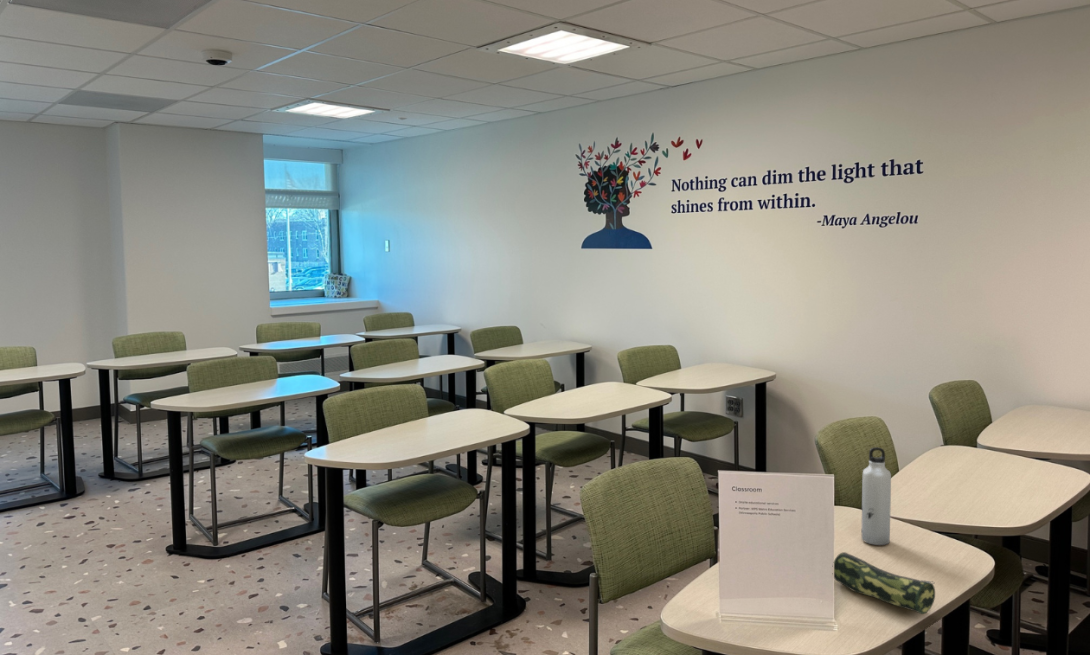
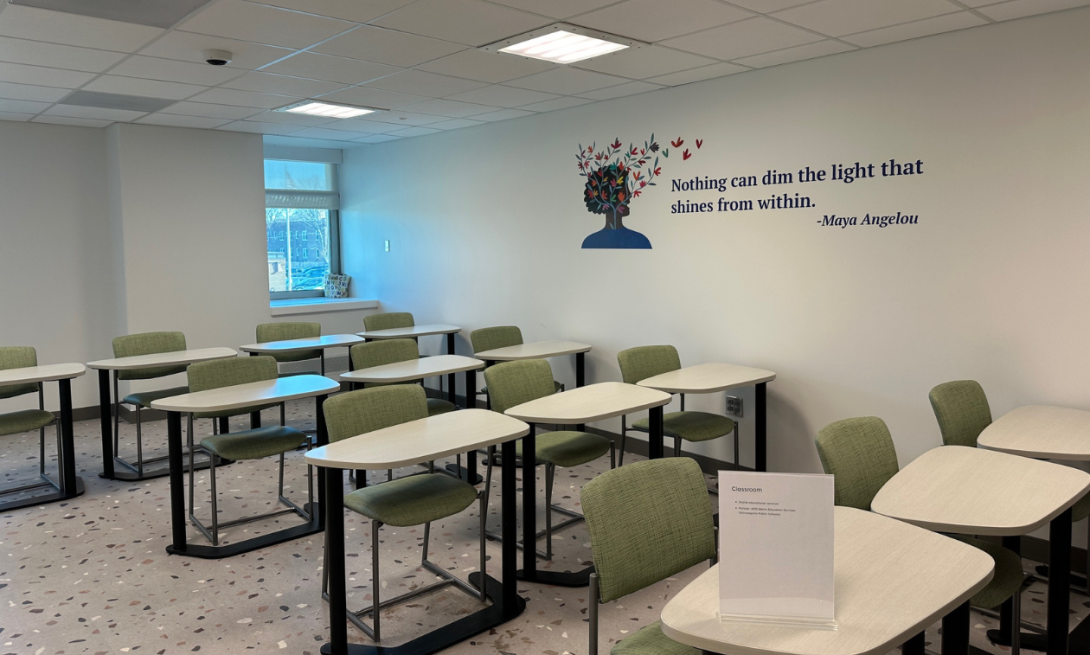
- pencil case [833,551,936,615]
- water bottle [861,446,892,546]
